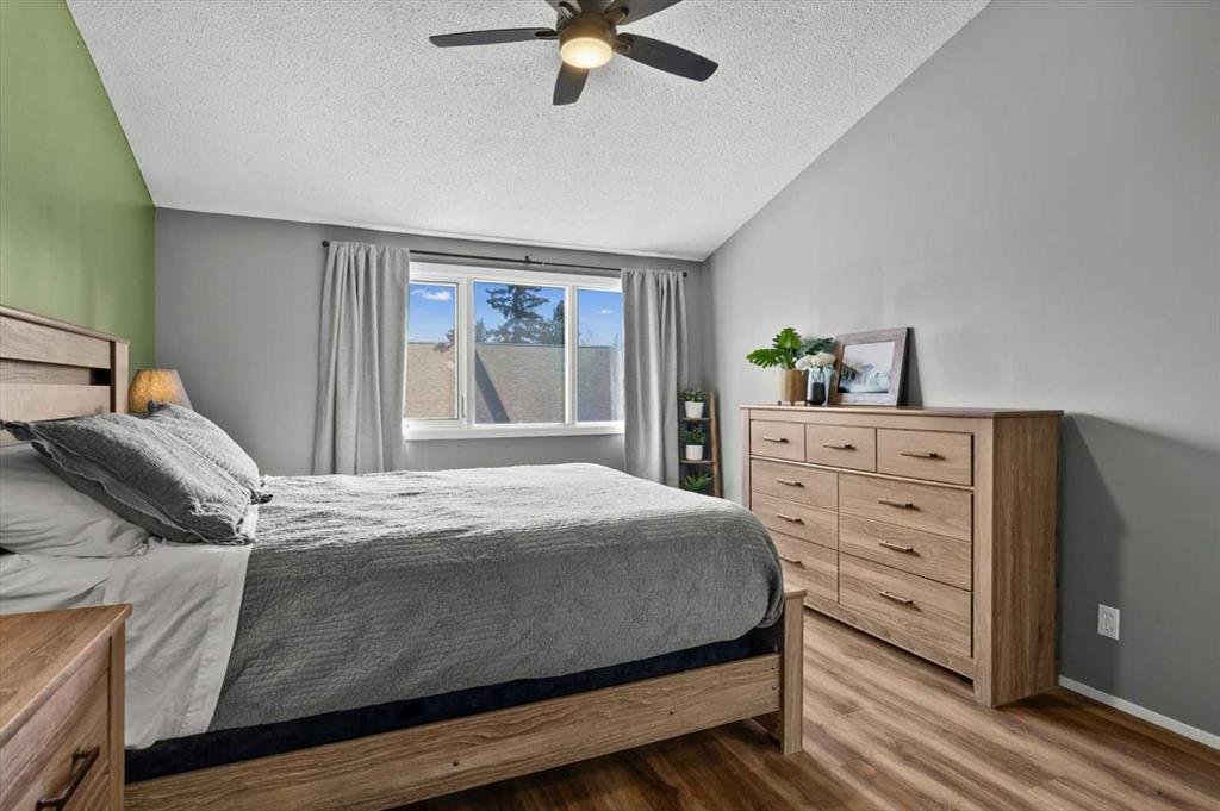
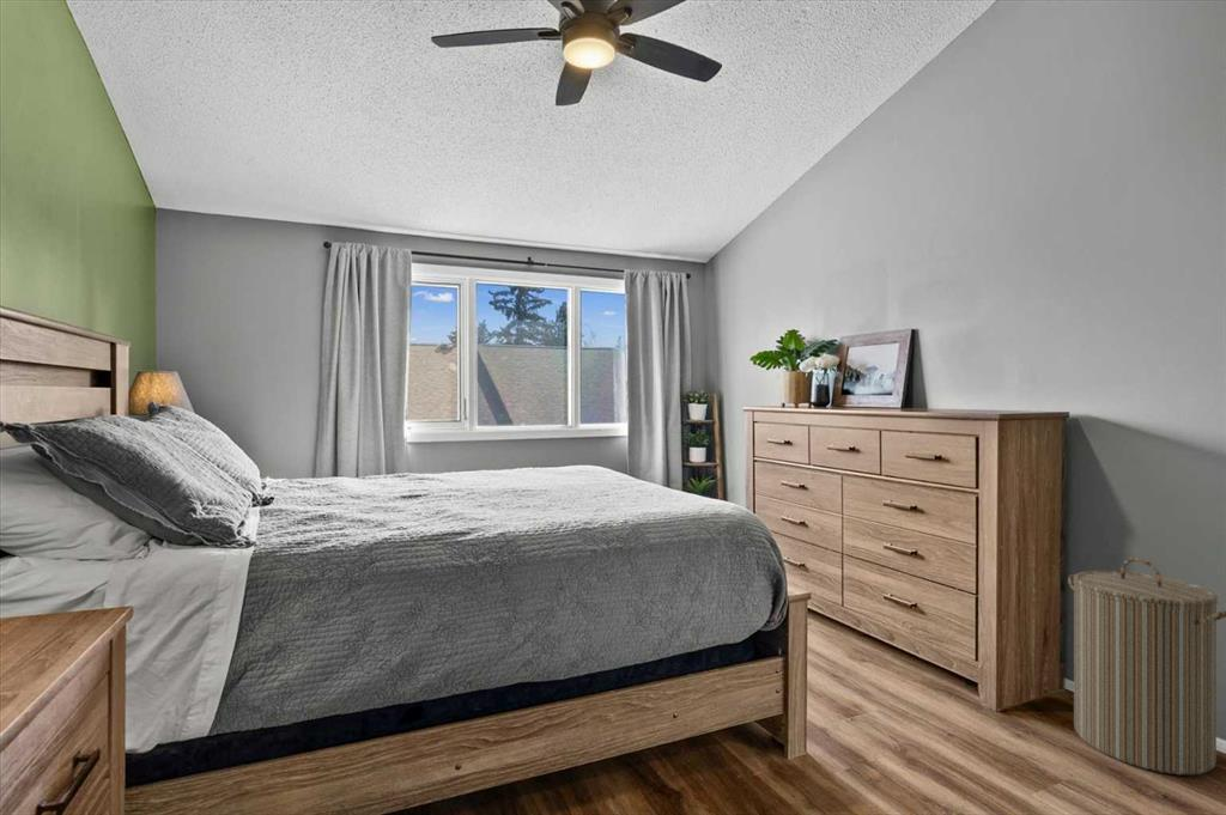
+ laundry hamper [1067,556,1226,776]
